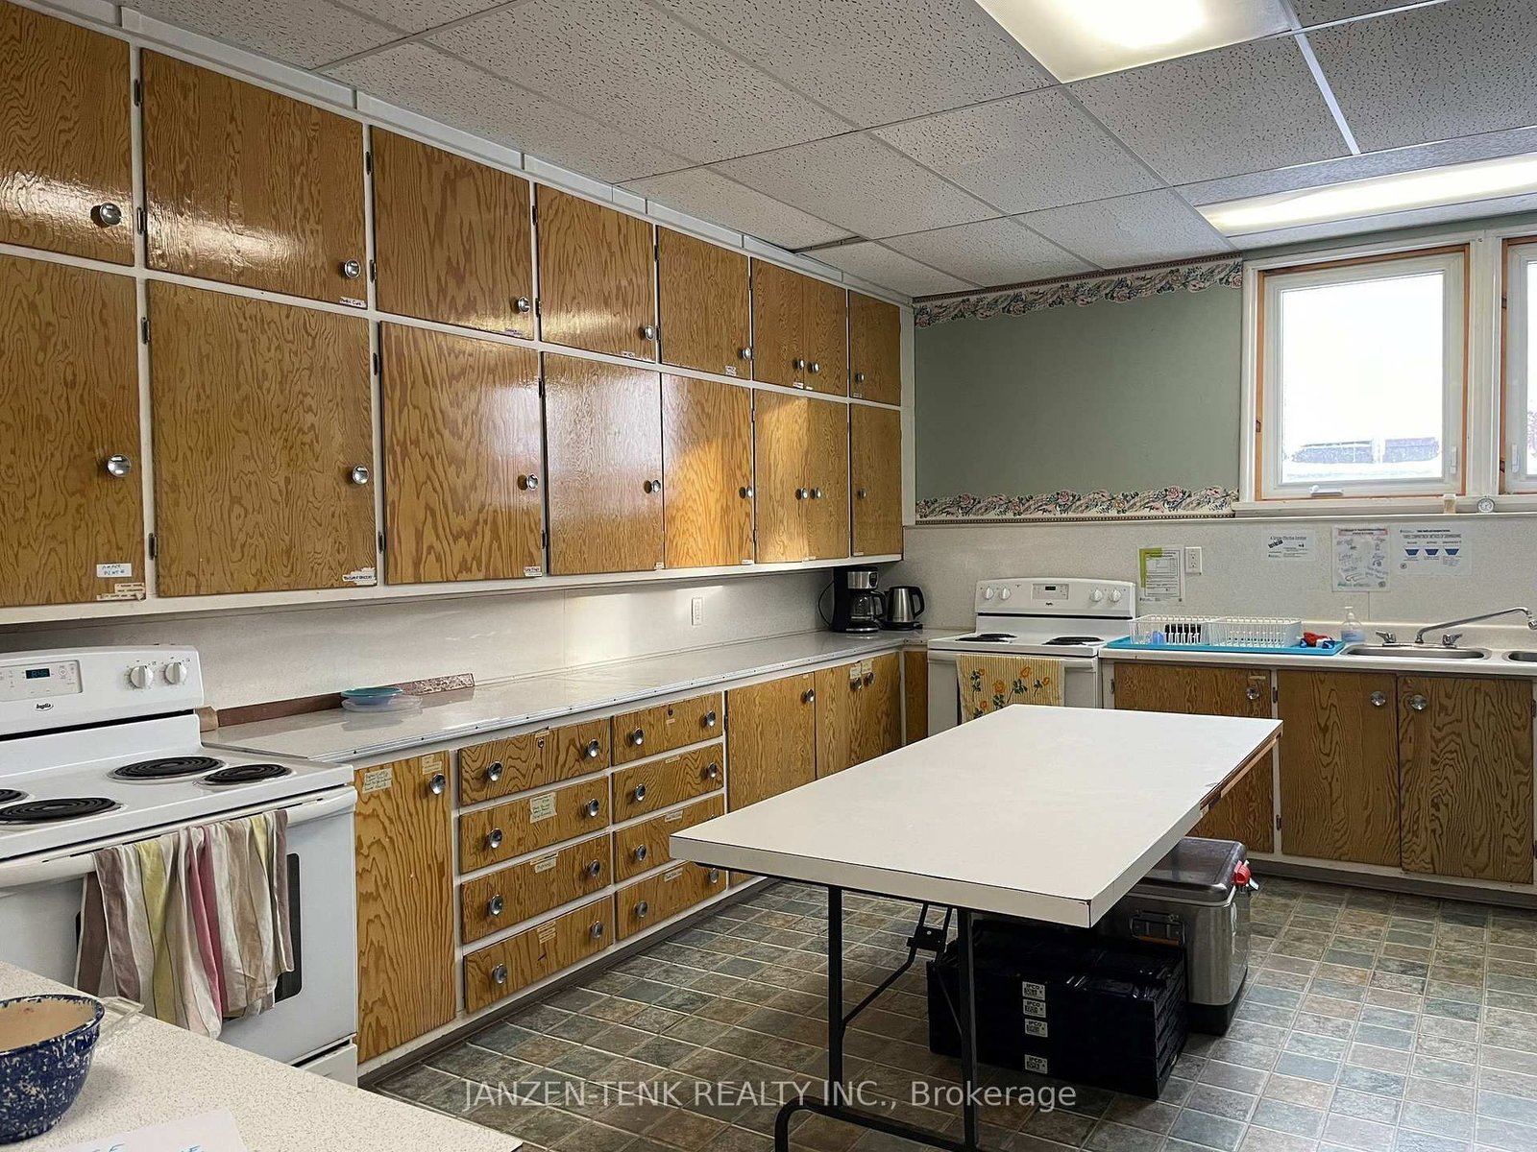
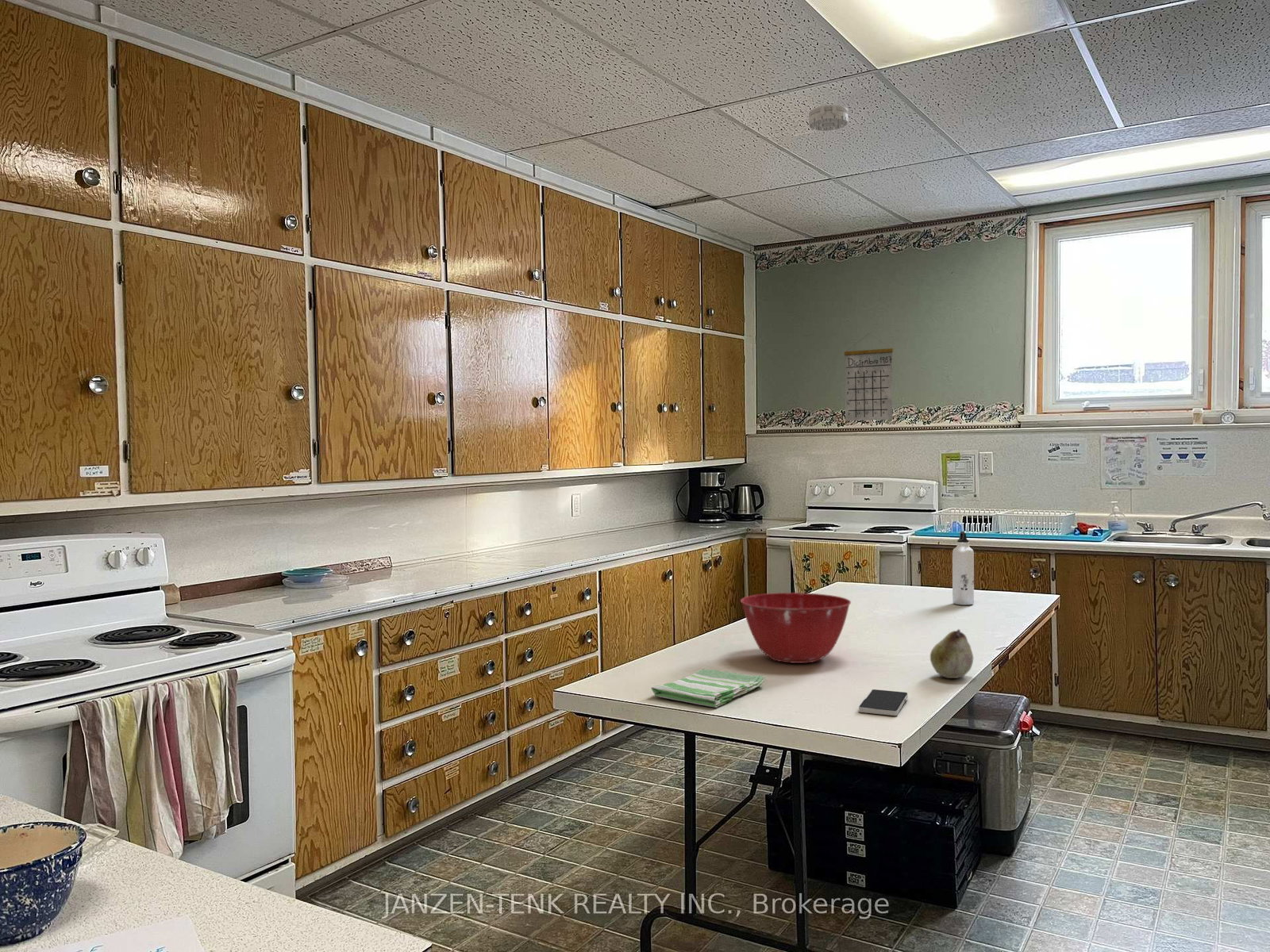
+ calendar [843,332,894,421]
+ dish towel [650,669,765,708]
+ mixing bowl [740,592,852,664]
+ smoke detector [808,104,849,132]
+ fruit [929,628,974,679]
+ smartphone [858,689,908,716]
+ water bottle [952,531,975,606]
